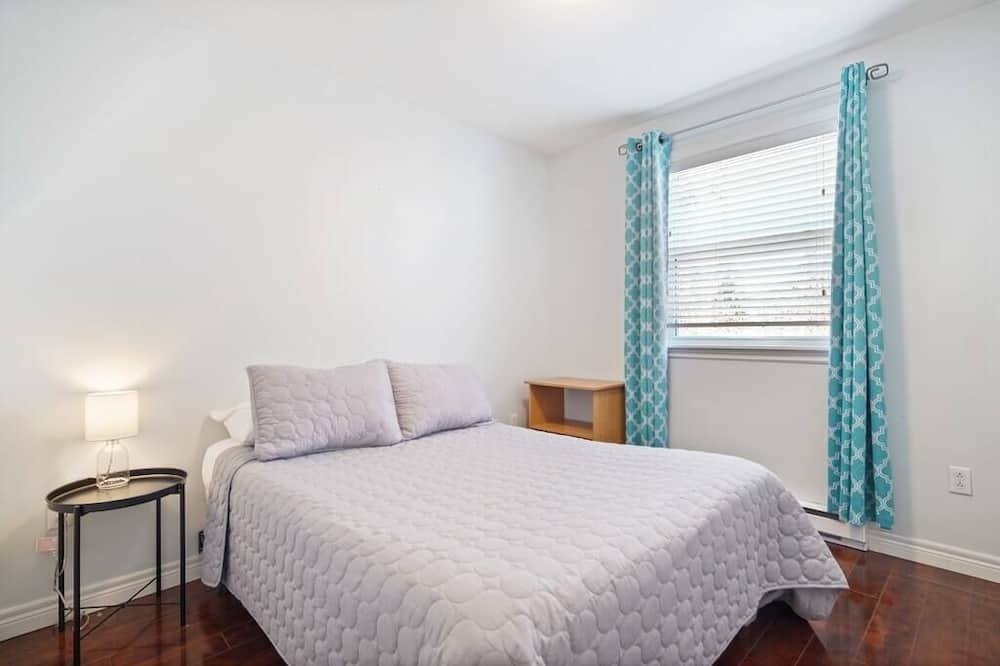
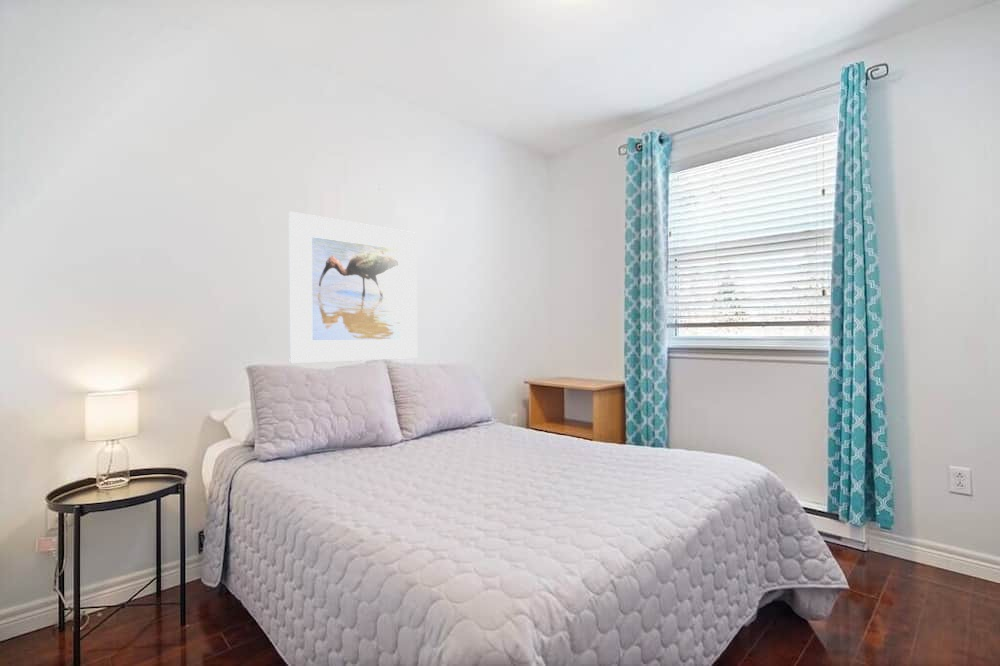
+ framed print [288,211,418,364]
